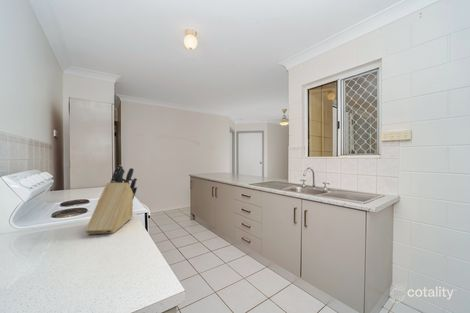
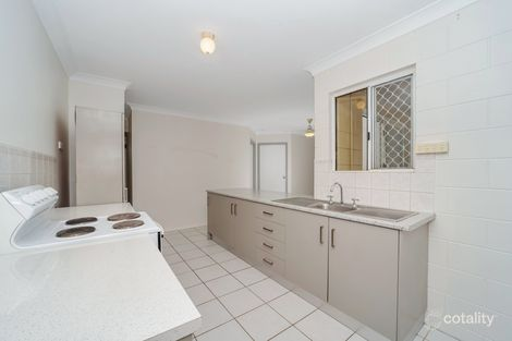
- knife block [84,164,138,235]
